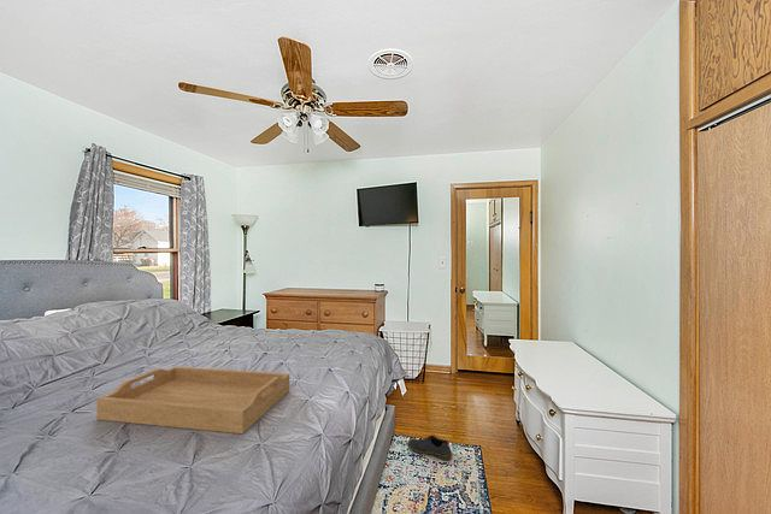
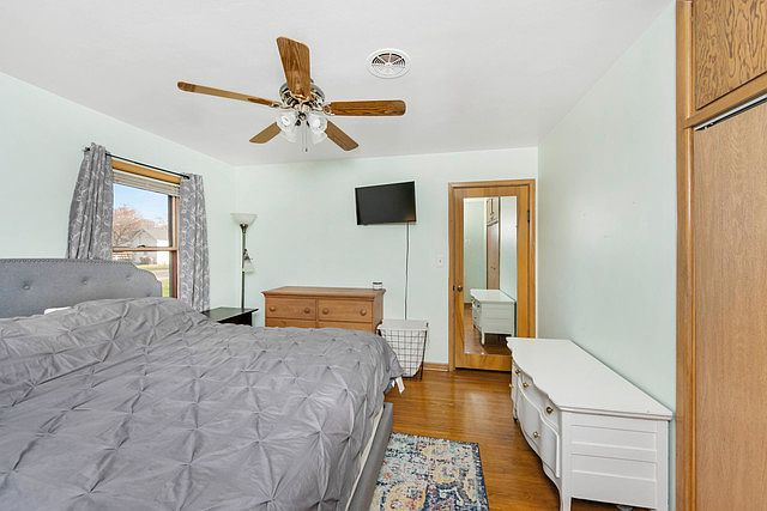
- shoe [407,433,453,461]
- serving tray [95,365,290,435]
